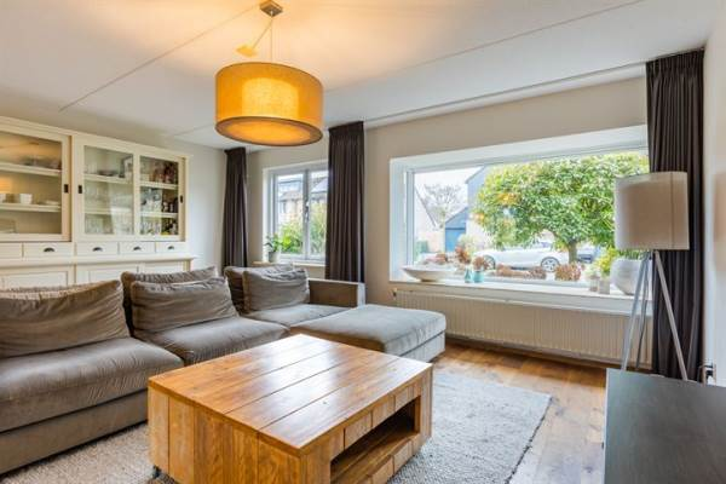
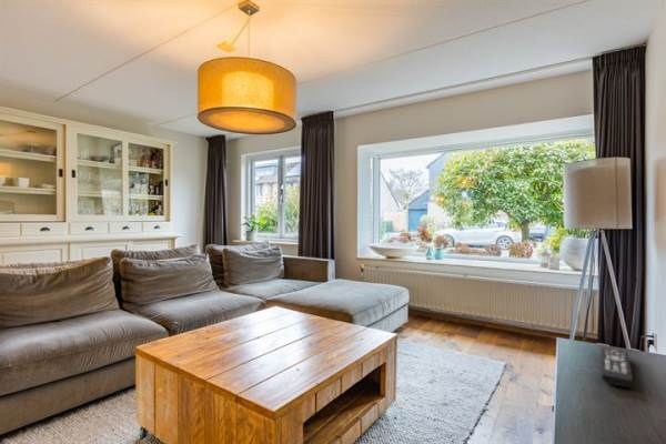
+ remote control [601,346,634,389]
